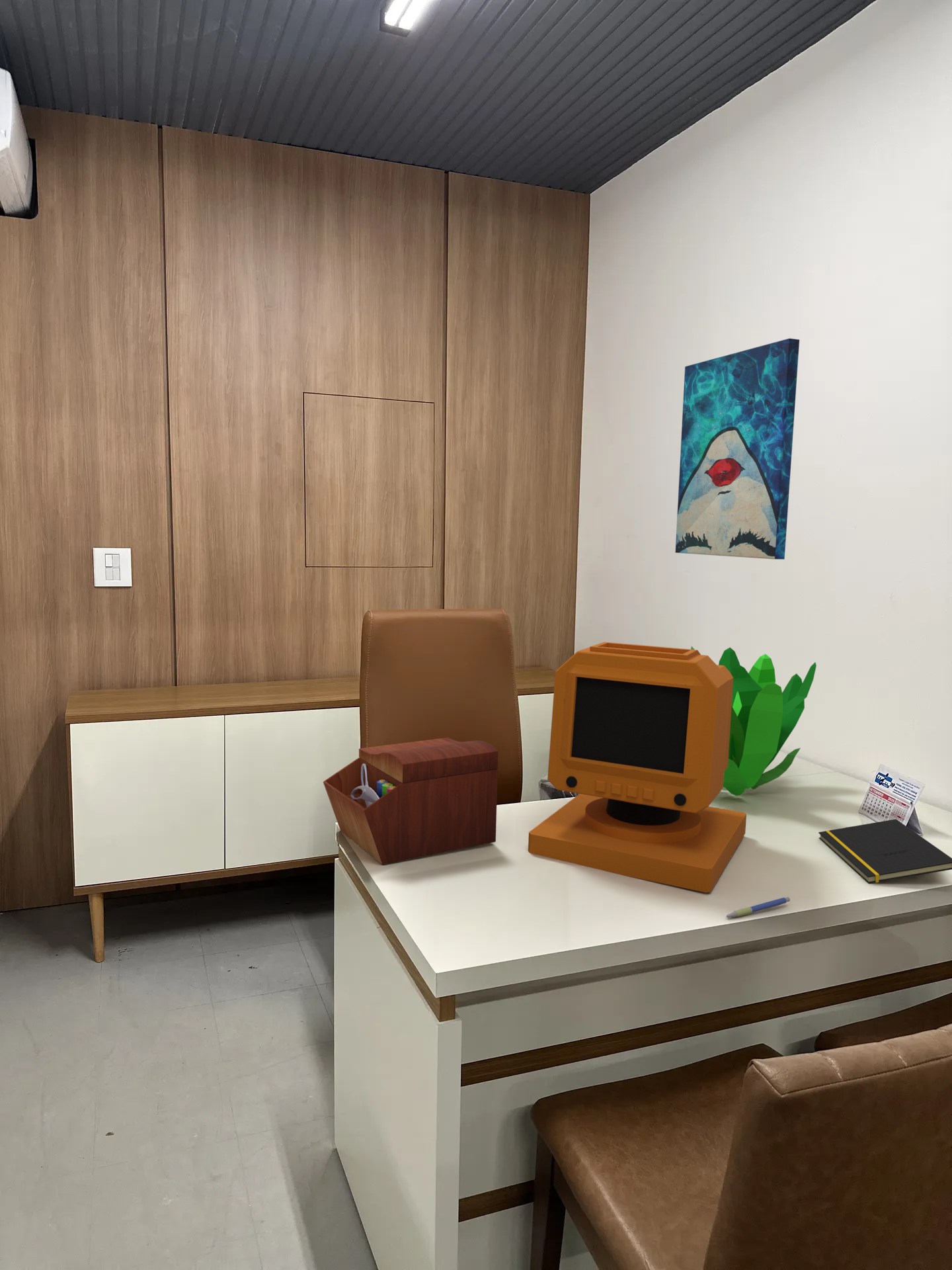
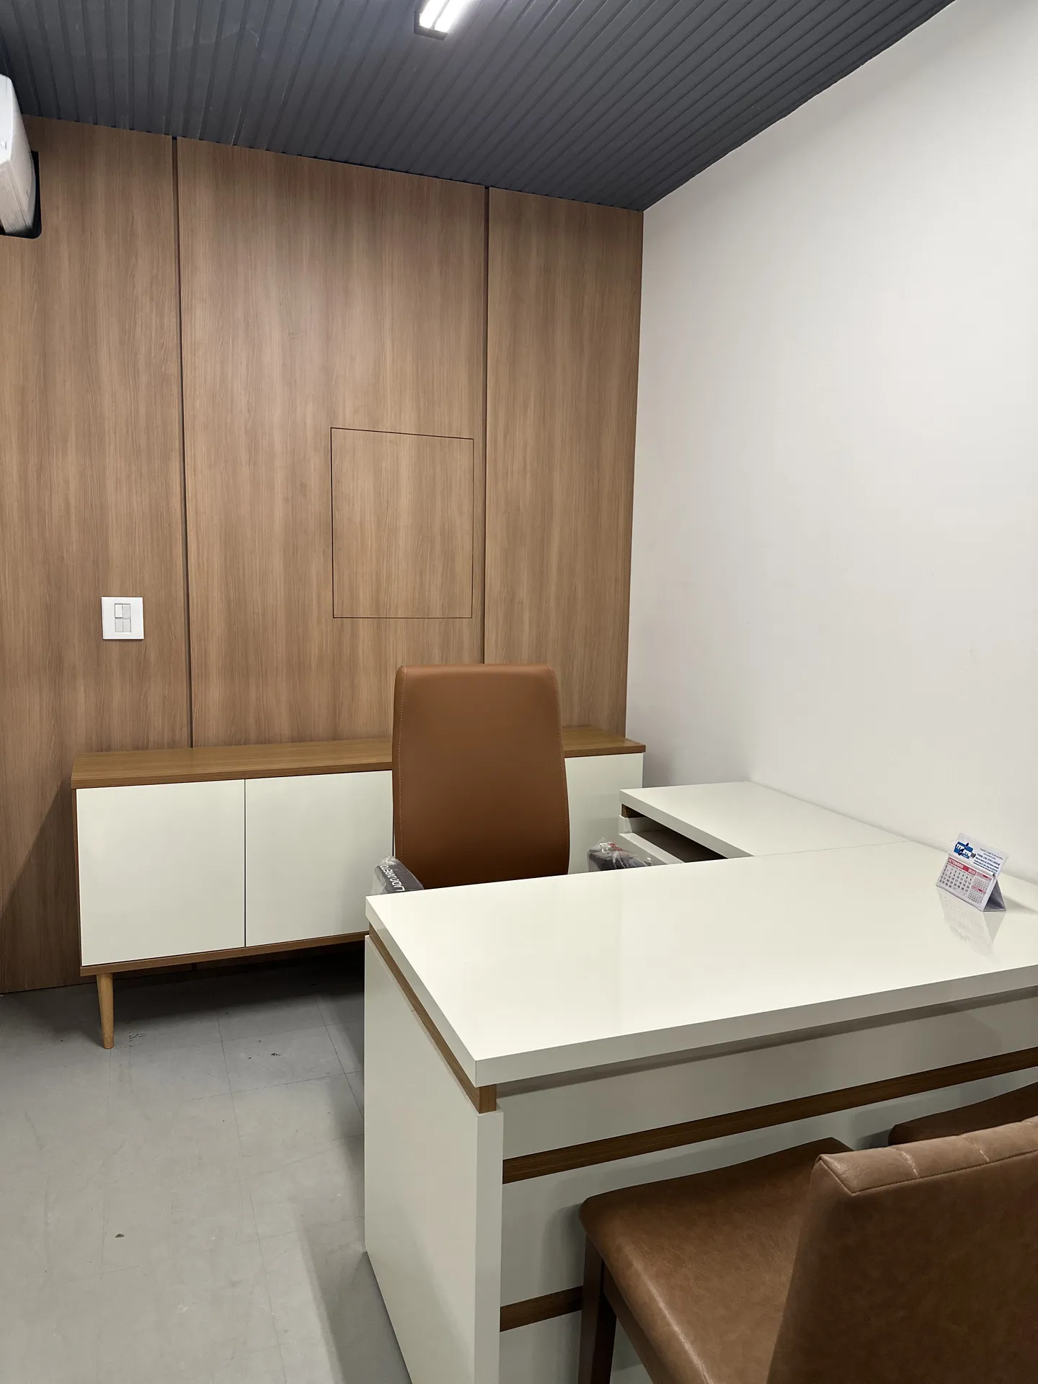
- computer monitor [528,642,747,893]
- pen [725,896,791,918]
- notepad [818,818,952,884]
- sewing box [323,737,498,865]
- plant [690,646,817,796]
- wall art [675,338,800,560]
